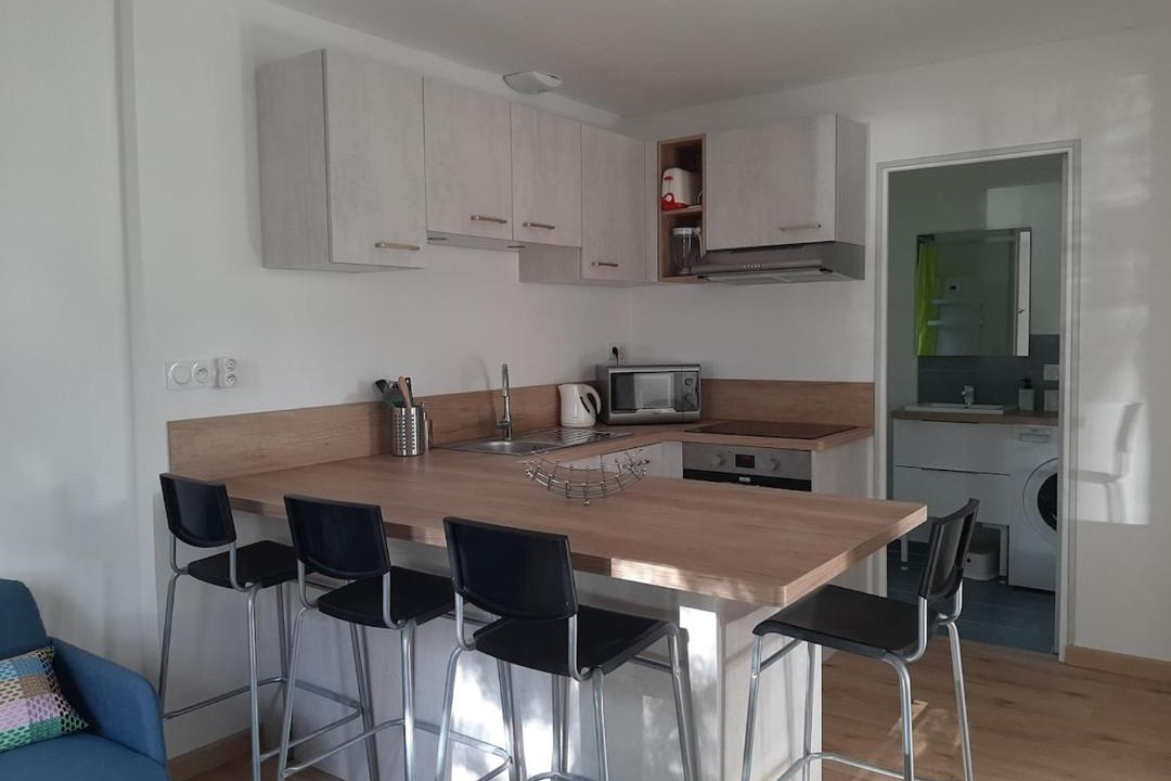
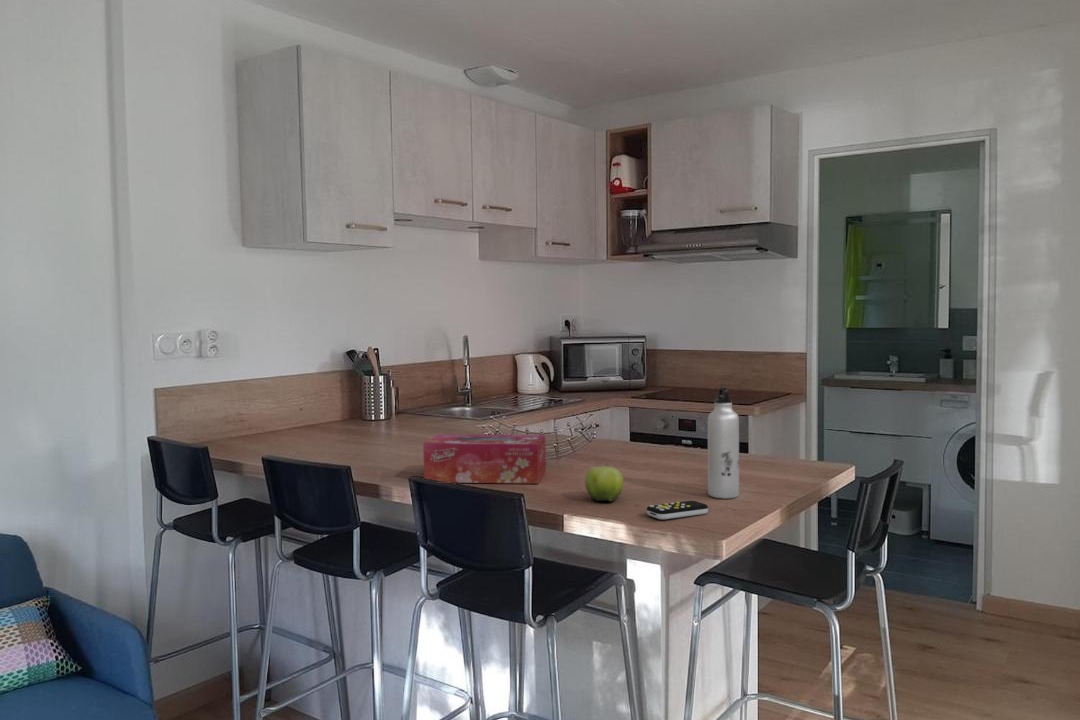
+ remote control [646,500,709,520]
+ water bottle [707,386,740,500]
+ tissue box [422,434,547,485]
+ fruit [584,463,625,503]
